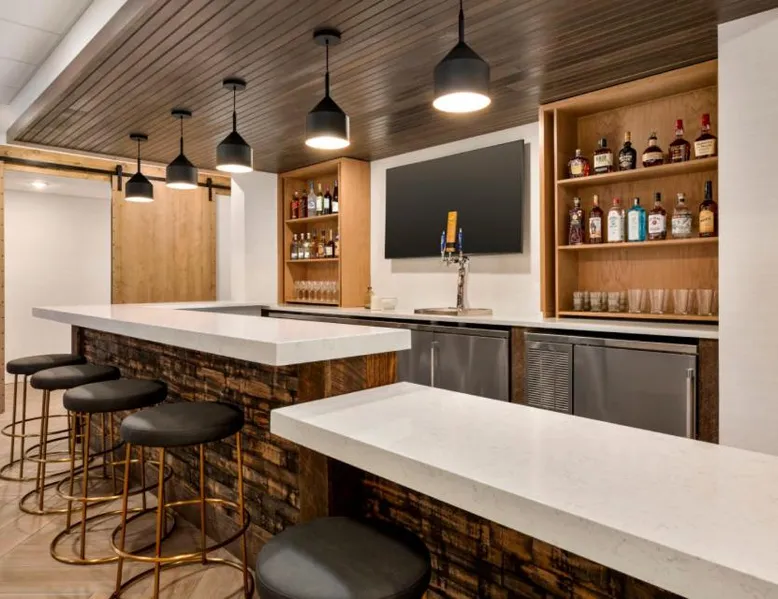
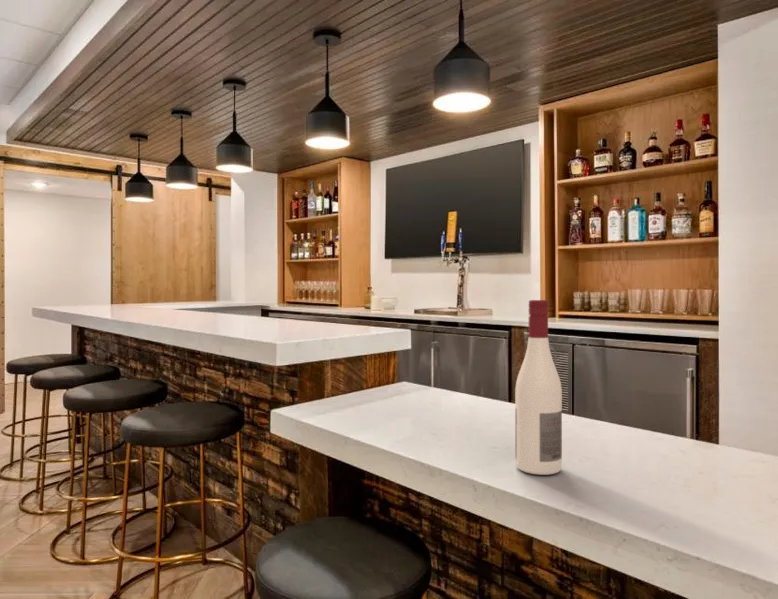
+ alcohol [514,299,563,476]
